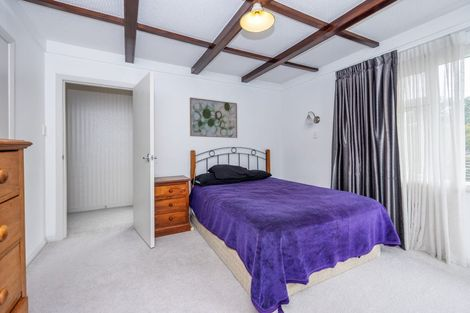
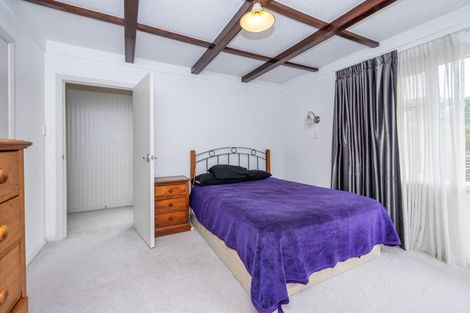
- wall art [189,96,238,139]
